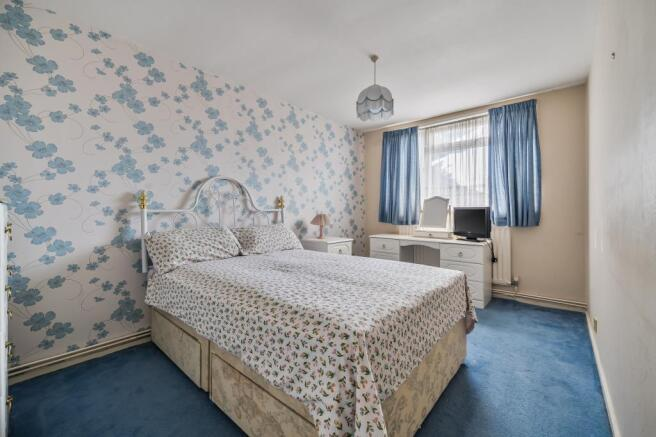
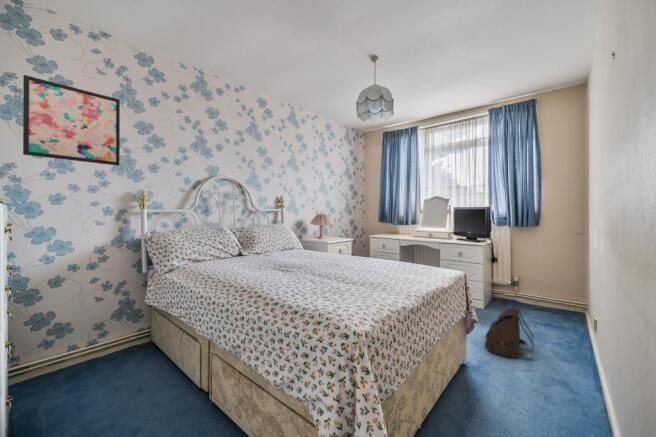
+ satchel [484,307,535,361]
+ wall art [22,74,121,166]
